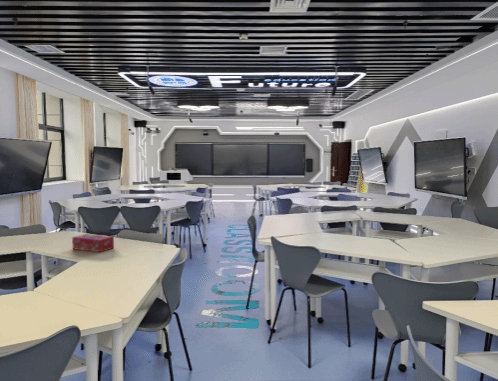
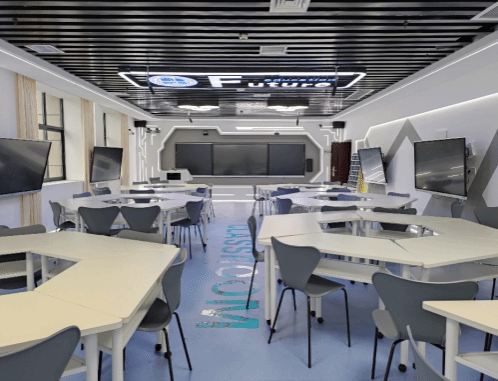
- tissue box [71,233,115,253]
